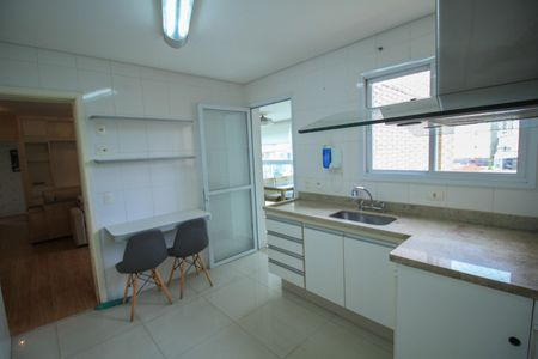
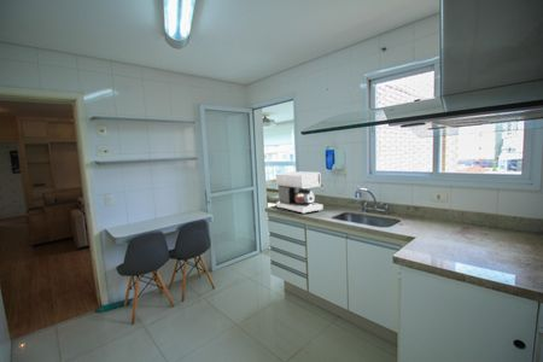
+ coffee maker [275,170,325,215]
